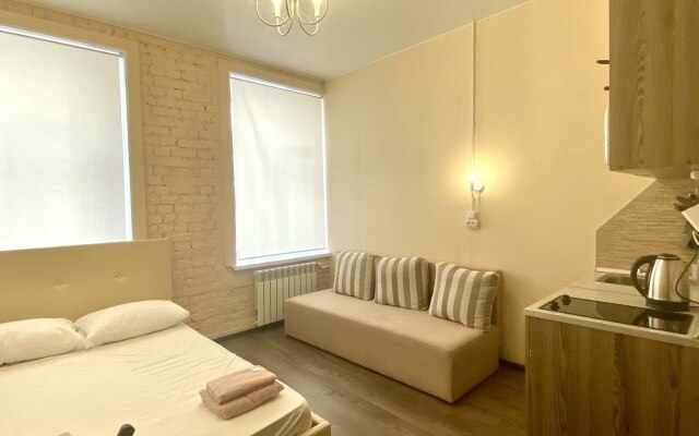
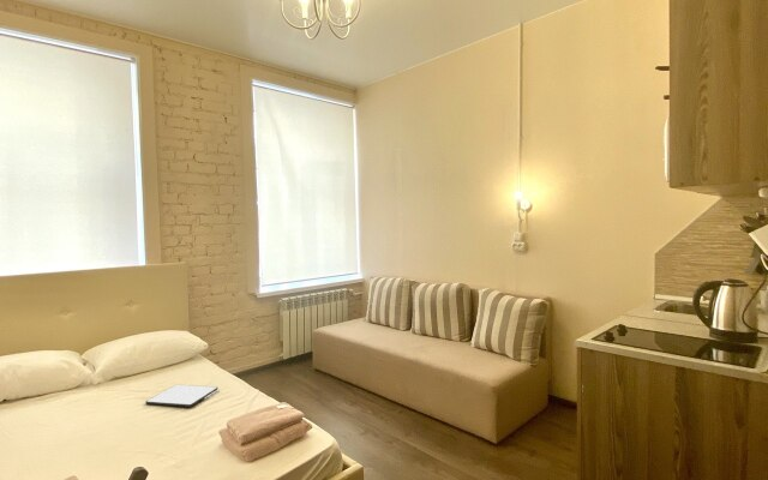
+ tablet [144,384,220,408]
